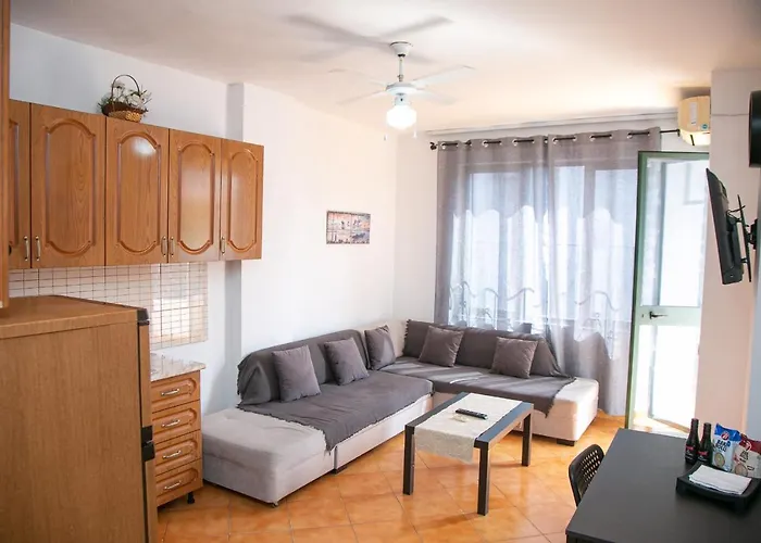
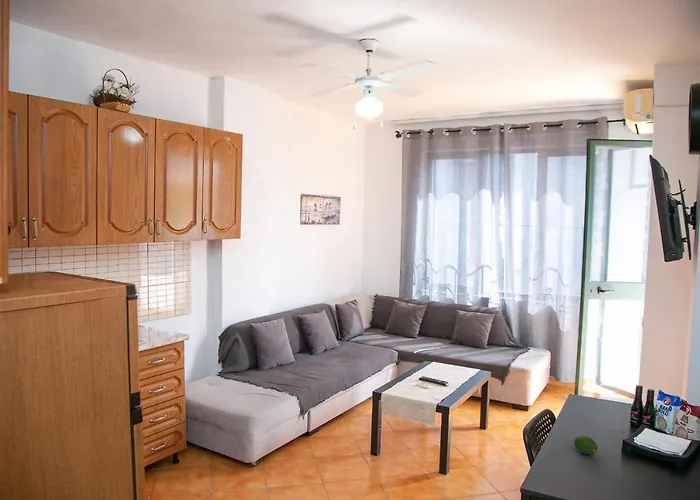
+ fruit [573,434,599,455]
